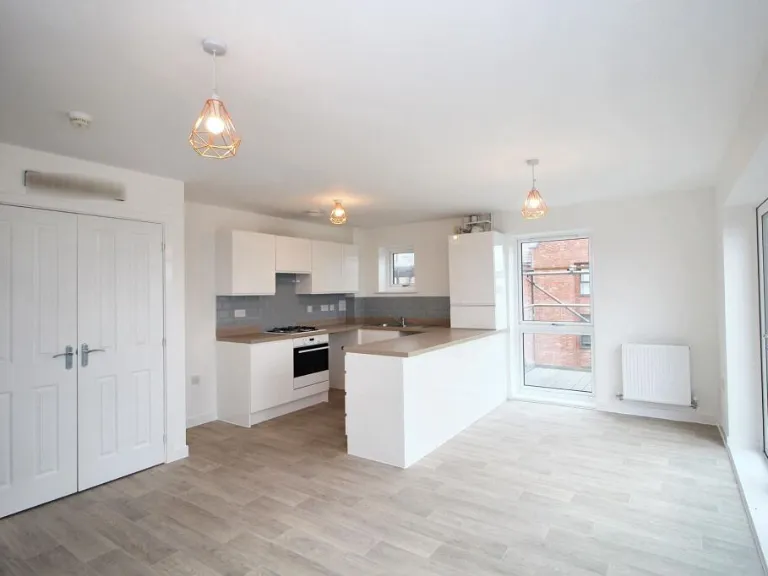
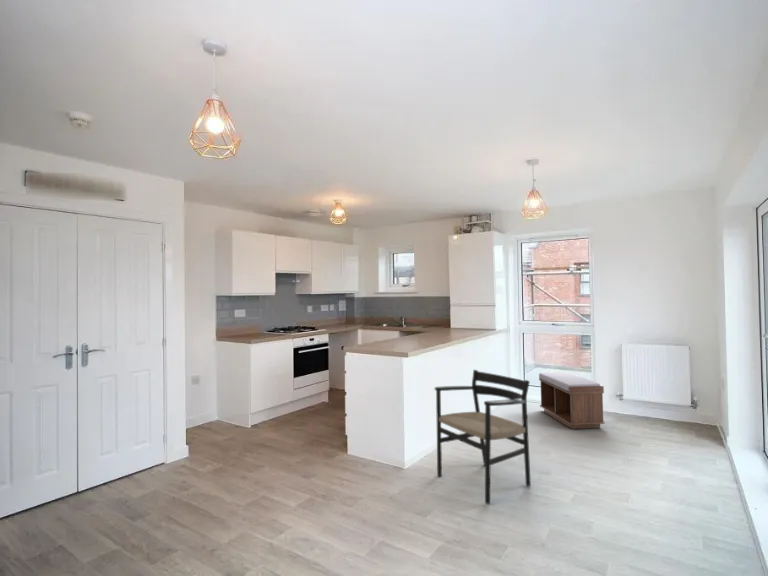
+ chair [434,369,532,505]
+ bench [538,371,606,430]
